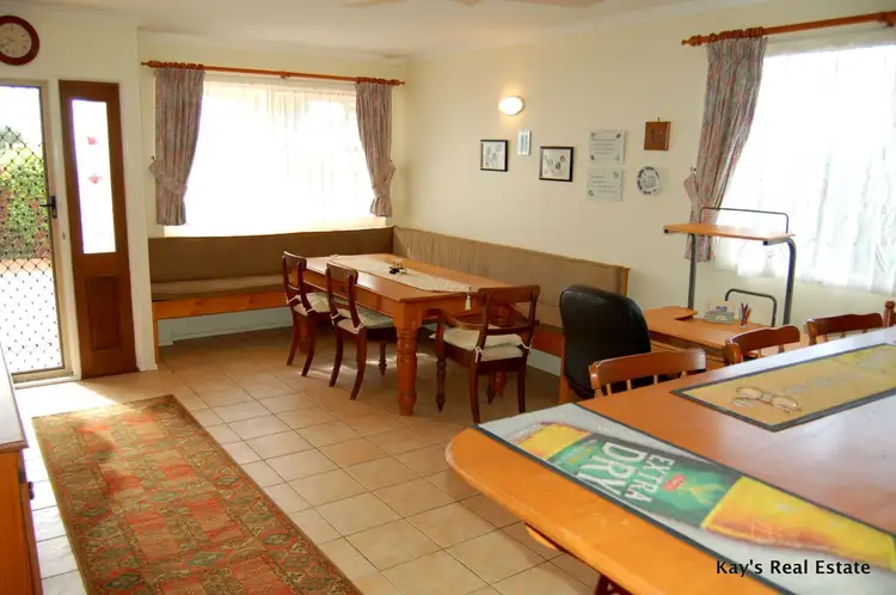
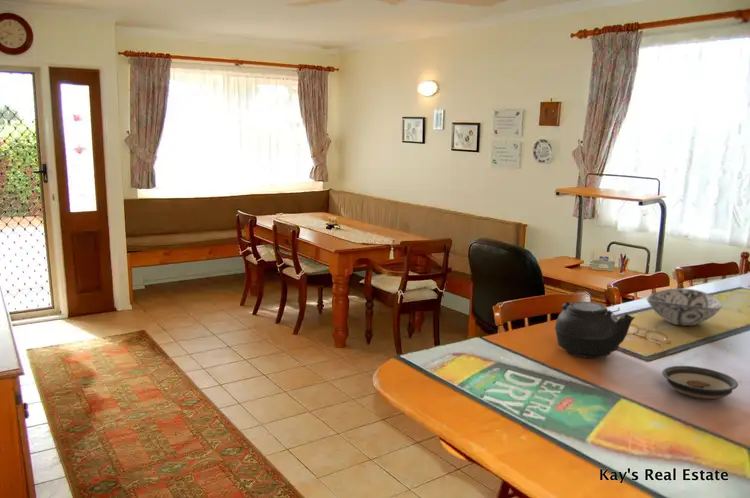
+ decorative bowl [645,287,723,327]
+ saucer [661,365,739,400]
+ teapot [554,300,636,359]
